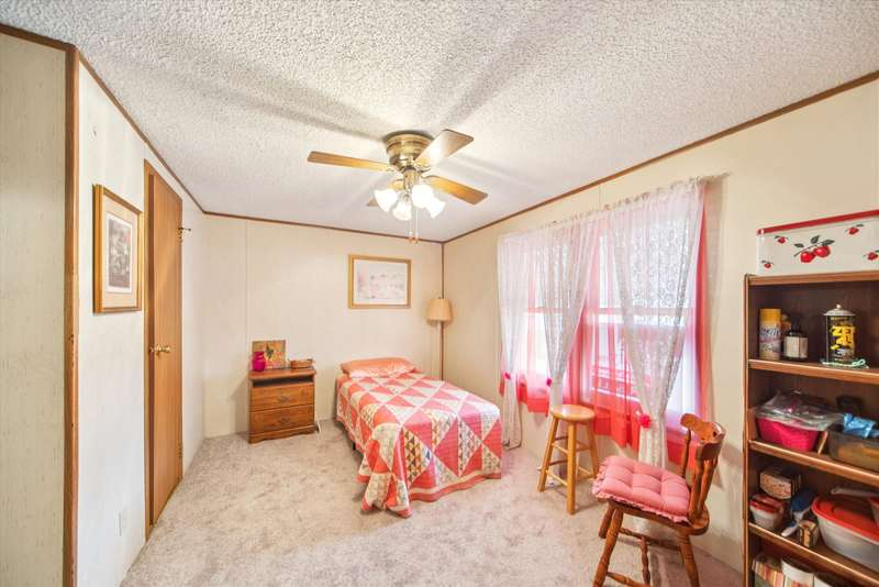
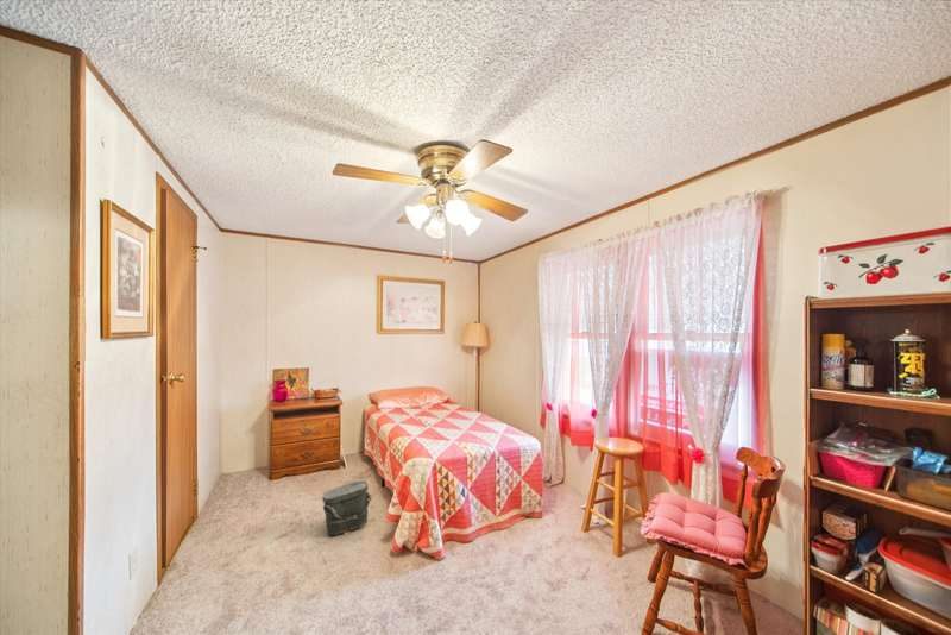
+ bag [321,479,373,536]
